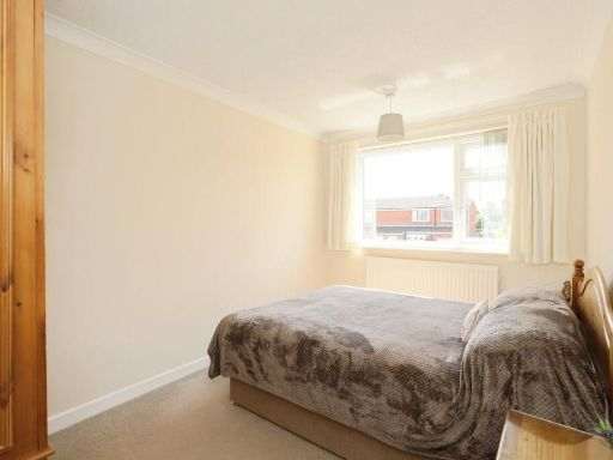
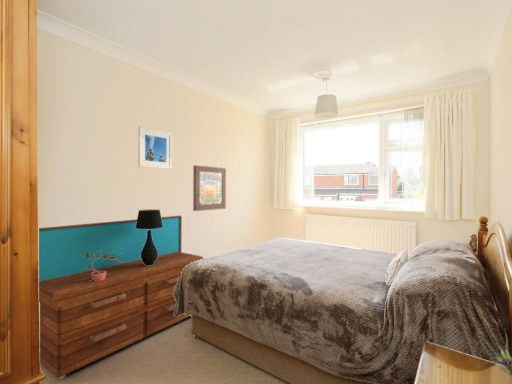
+ wall art [192,164,227,212]
+ potted plant [81,249,123,282]
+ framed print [137,126,173,170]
+ table lamp [136,209,163,265]
+ dresser [38,215,204,380]
